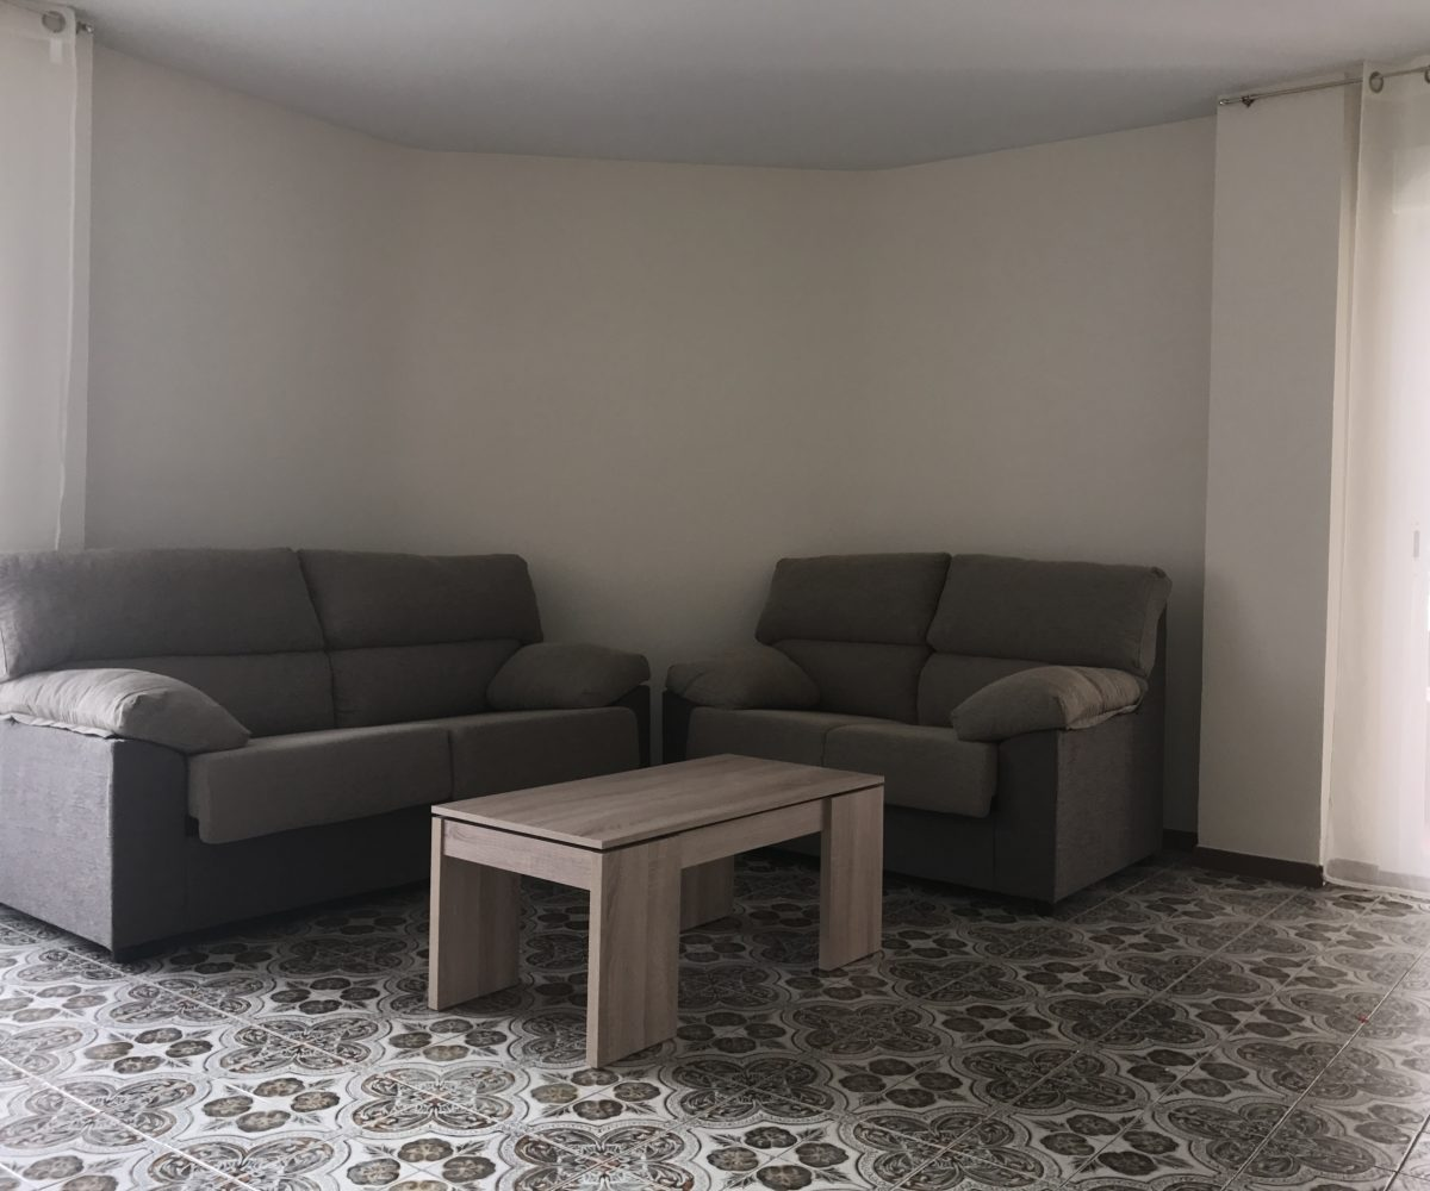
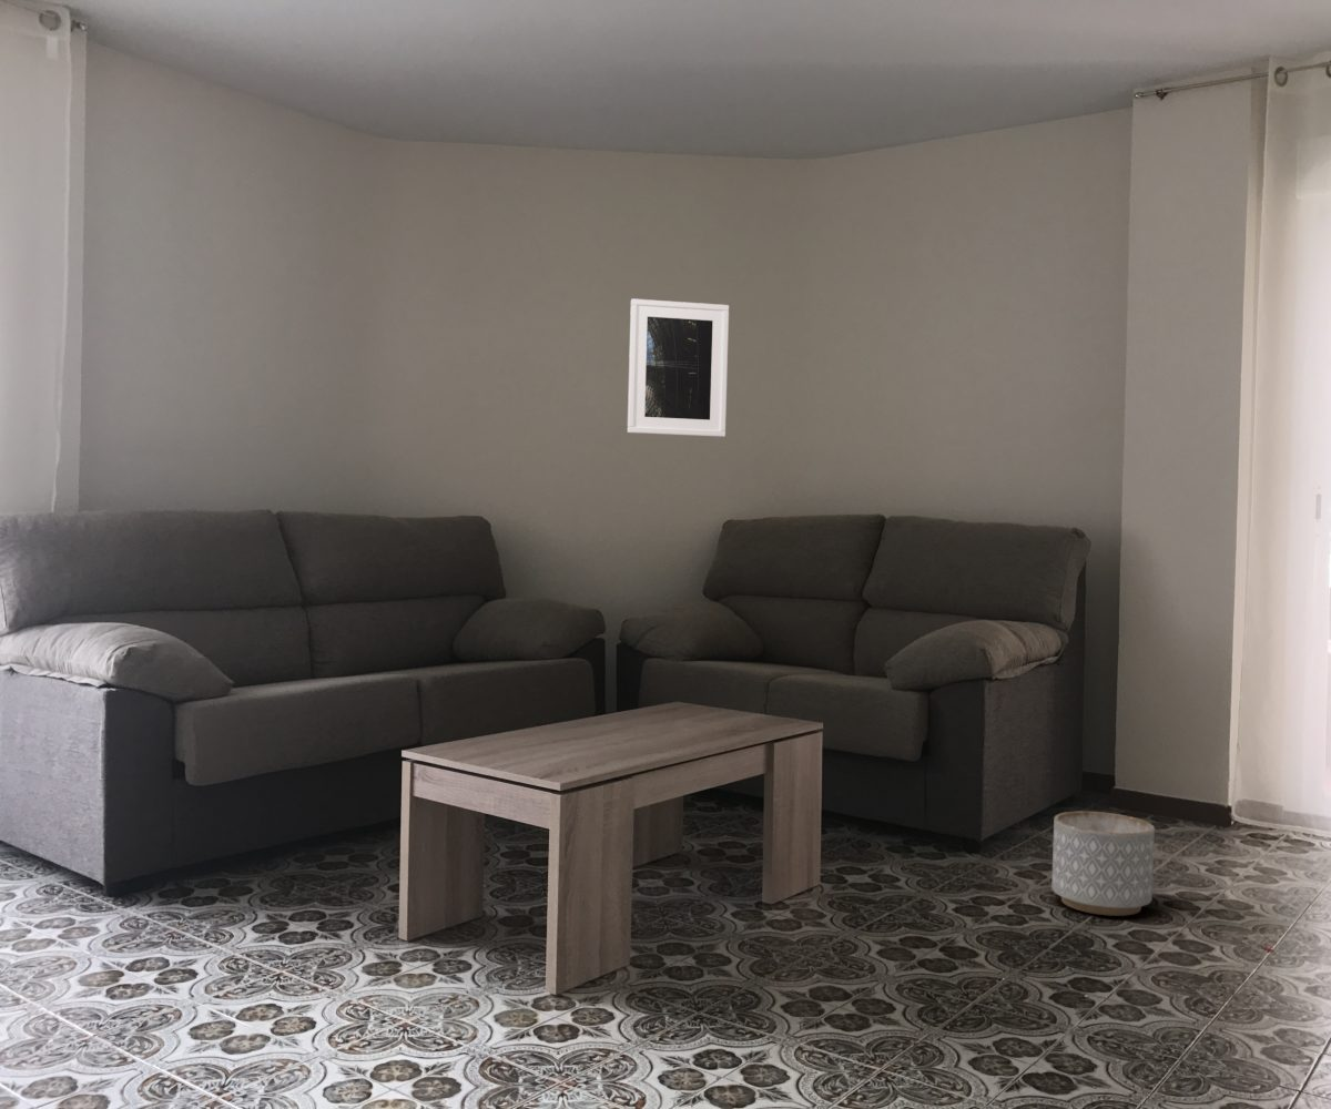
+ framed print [627,297,730,438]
+ planter [1050,811,1156,917]
